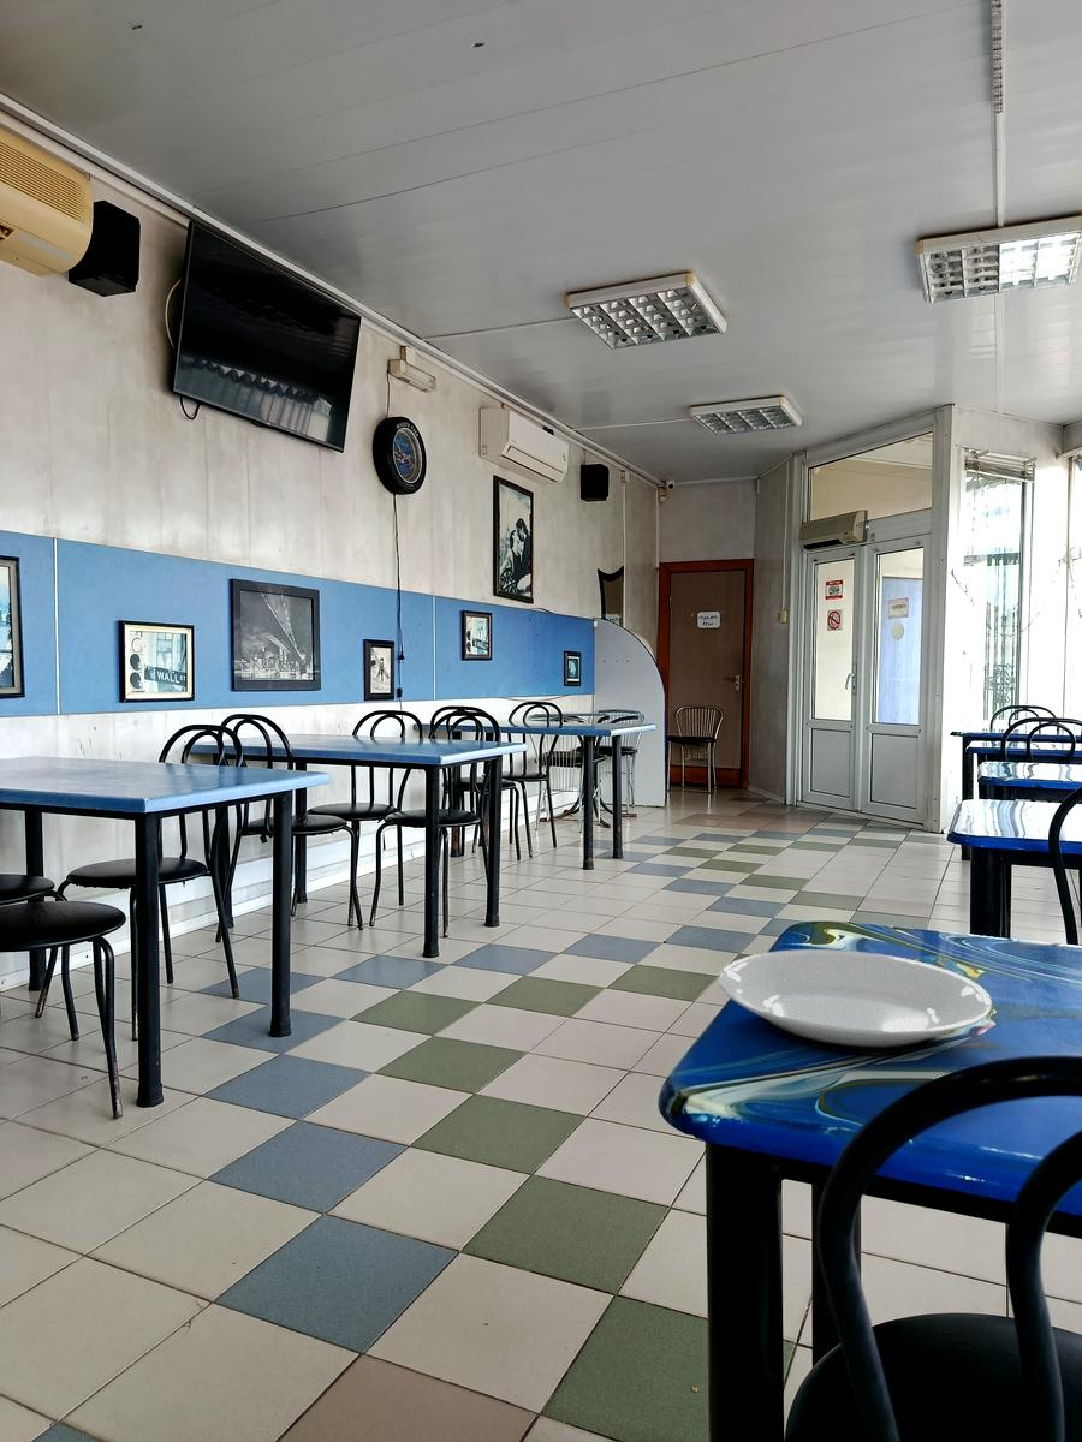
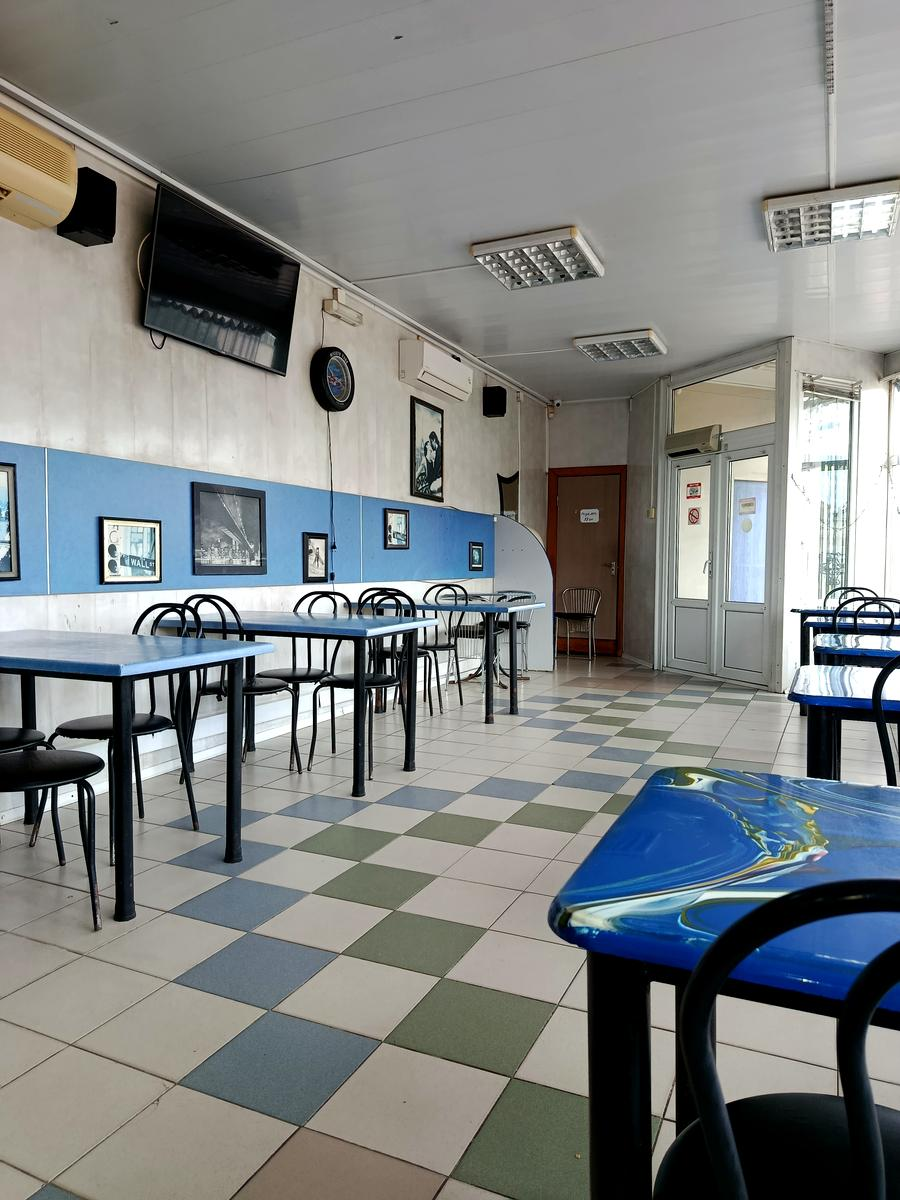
- plate [718,948,993,1056]
